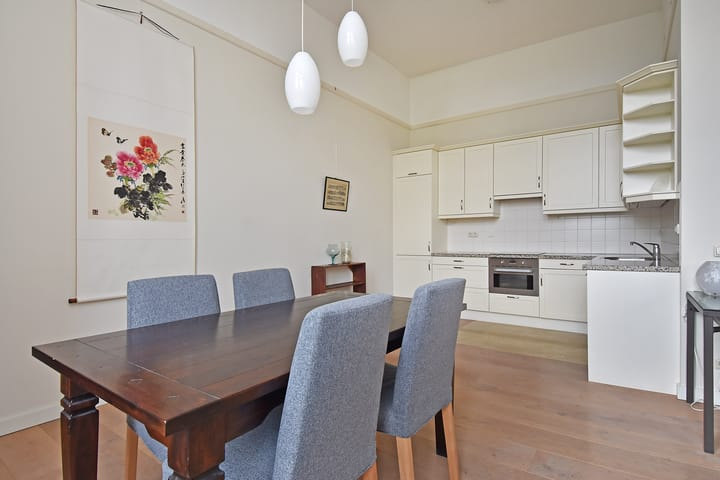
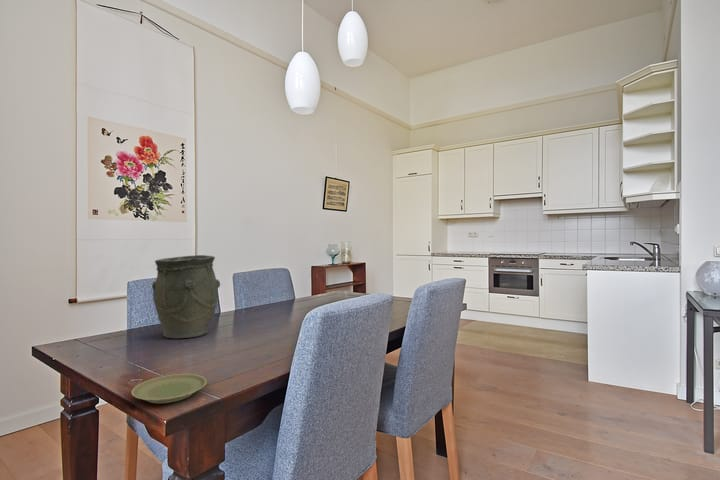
+ plate [130,373,208,404]
+ vase [151,254,221,339]
